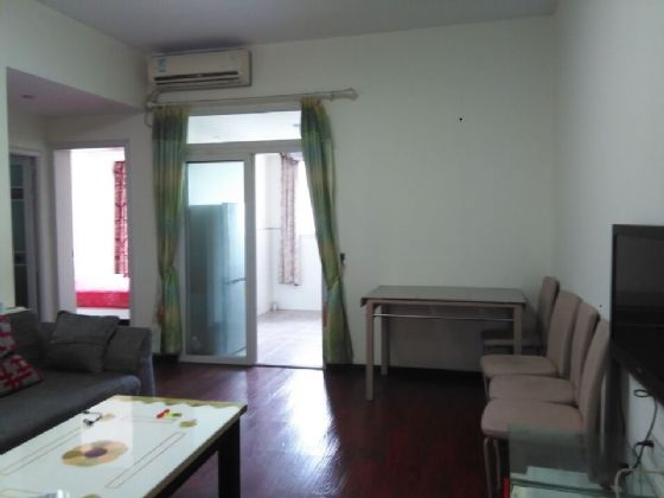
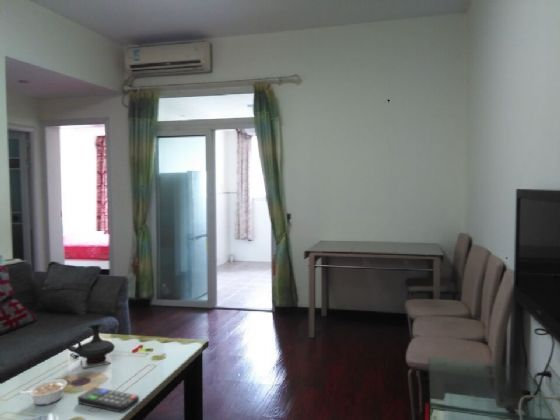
+ remote control [77,386,140,414]
+ teapot [66,322,116,370]
+ legume [18,378,68,406]
